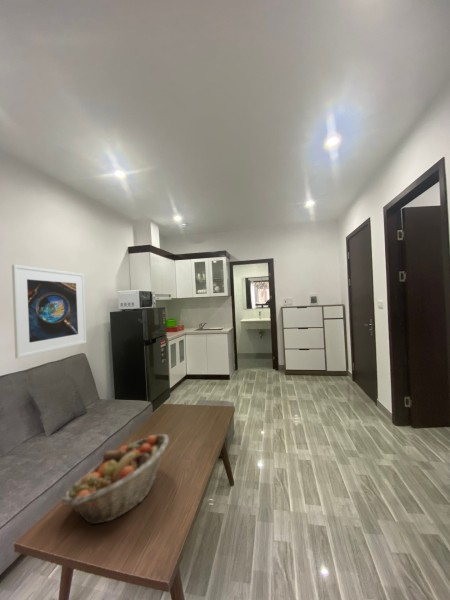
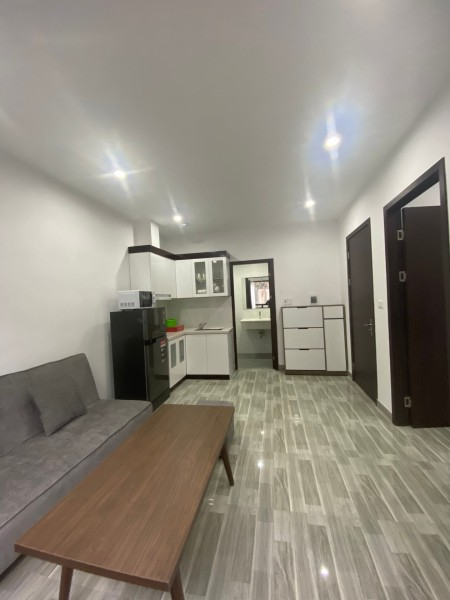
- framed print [11,264,88,359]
- fruit basket [60,433,170,526]
